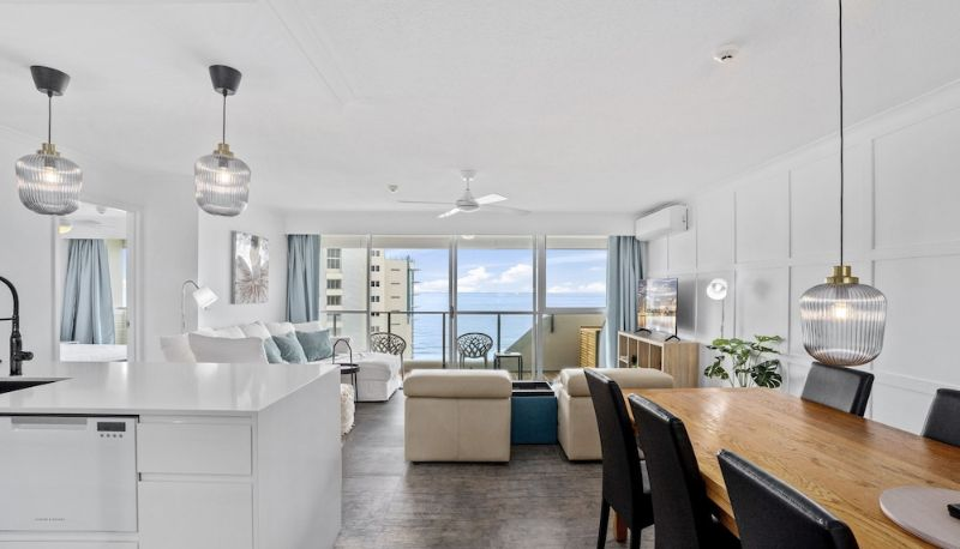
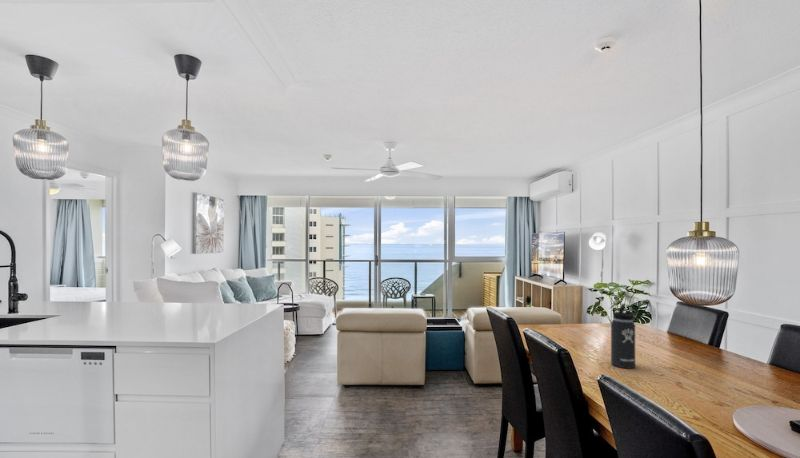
+ thermos bottle [610,303,641,370]
